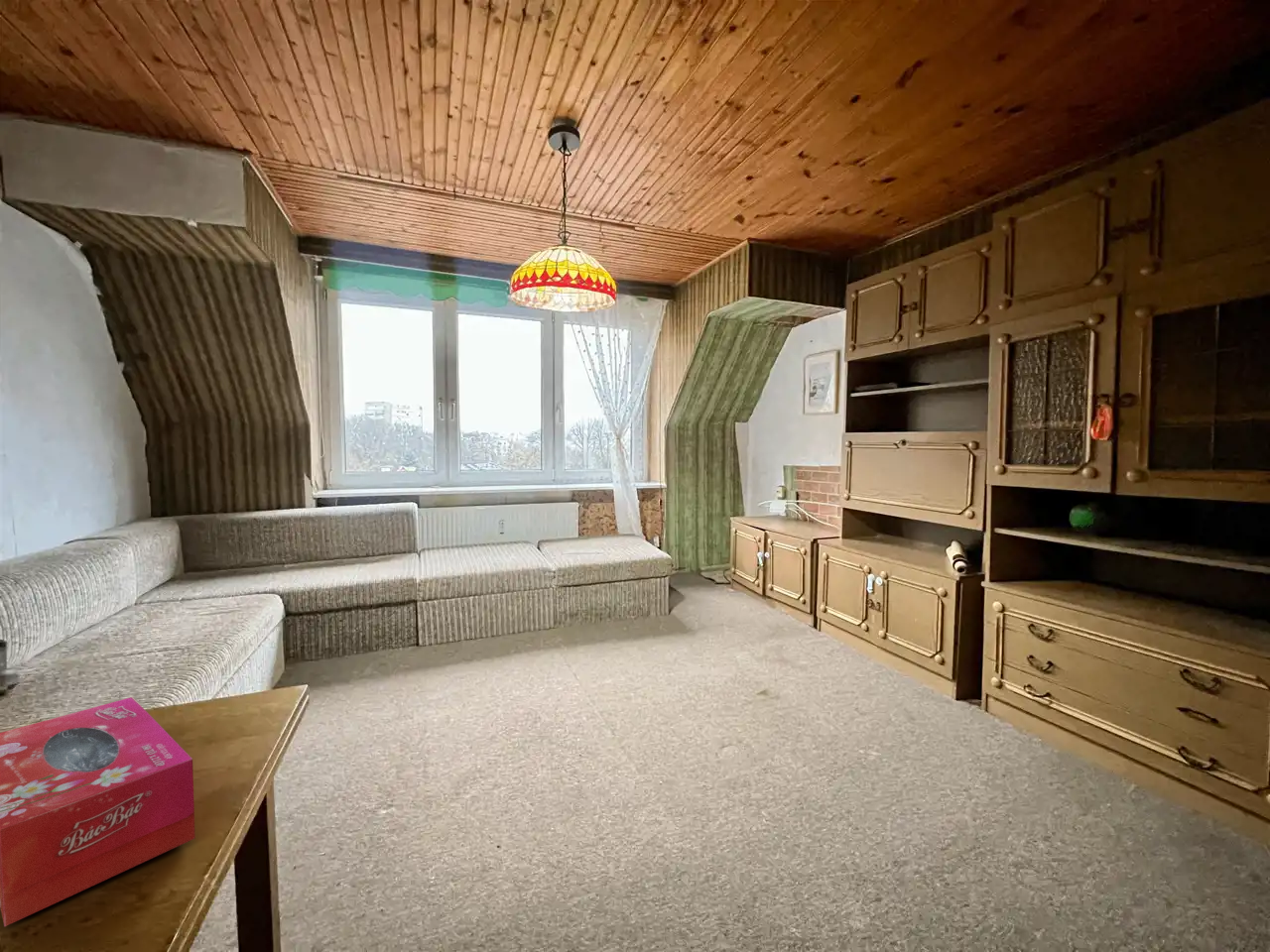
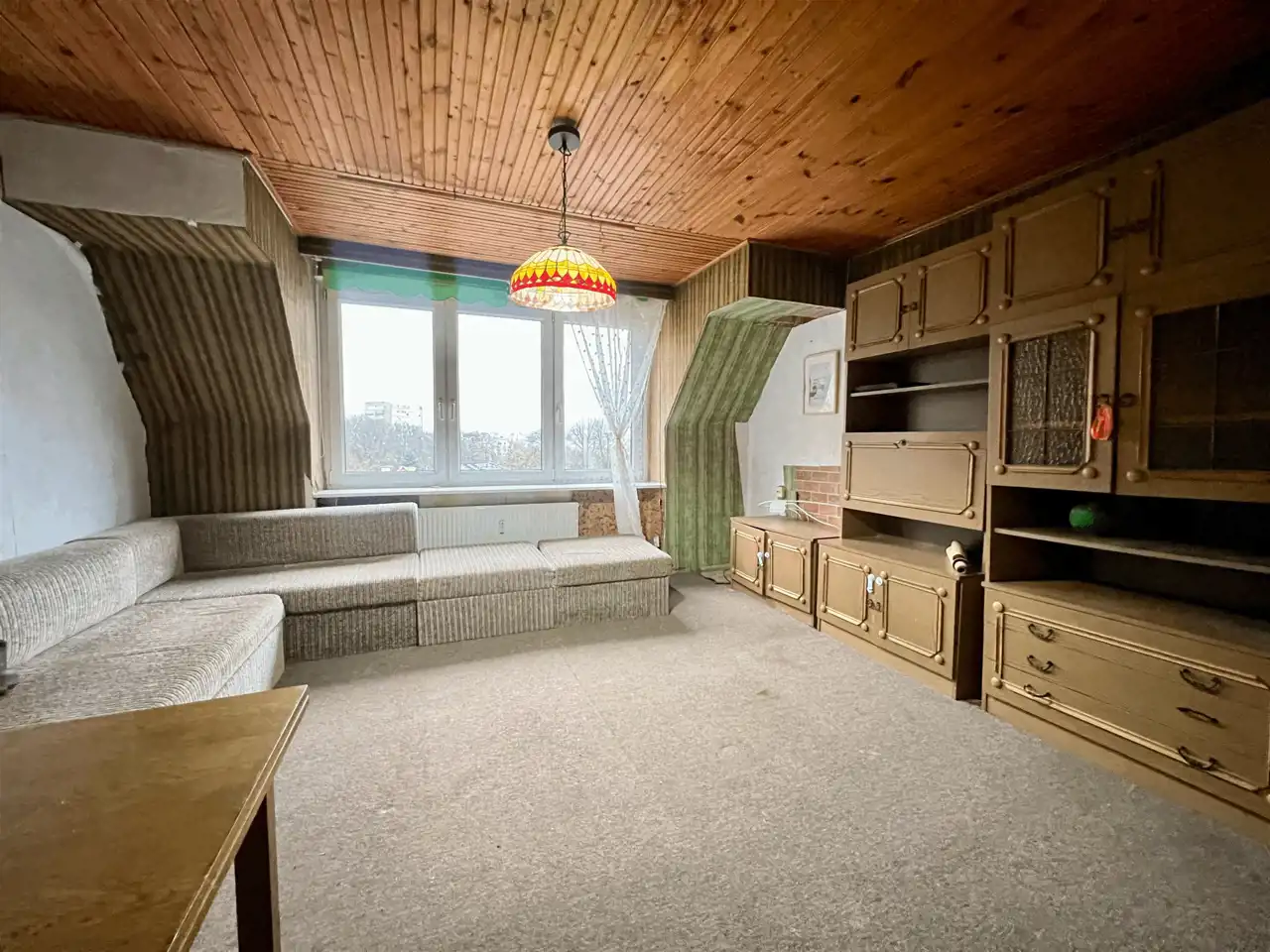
- tissue box [0,696,196,927]
